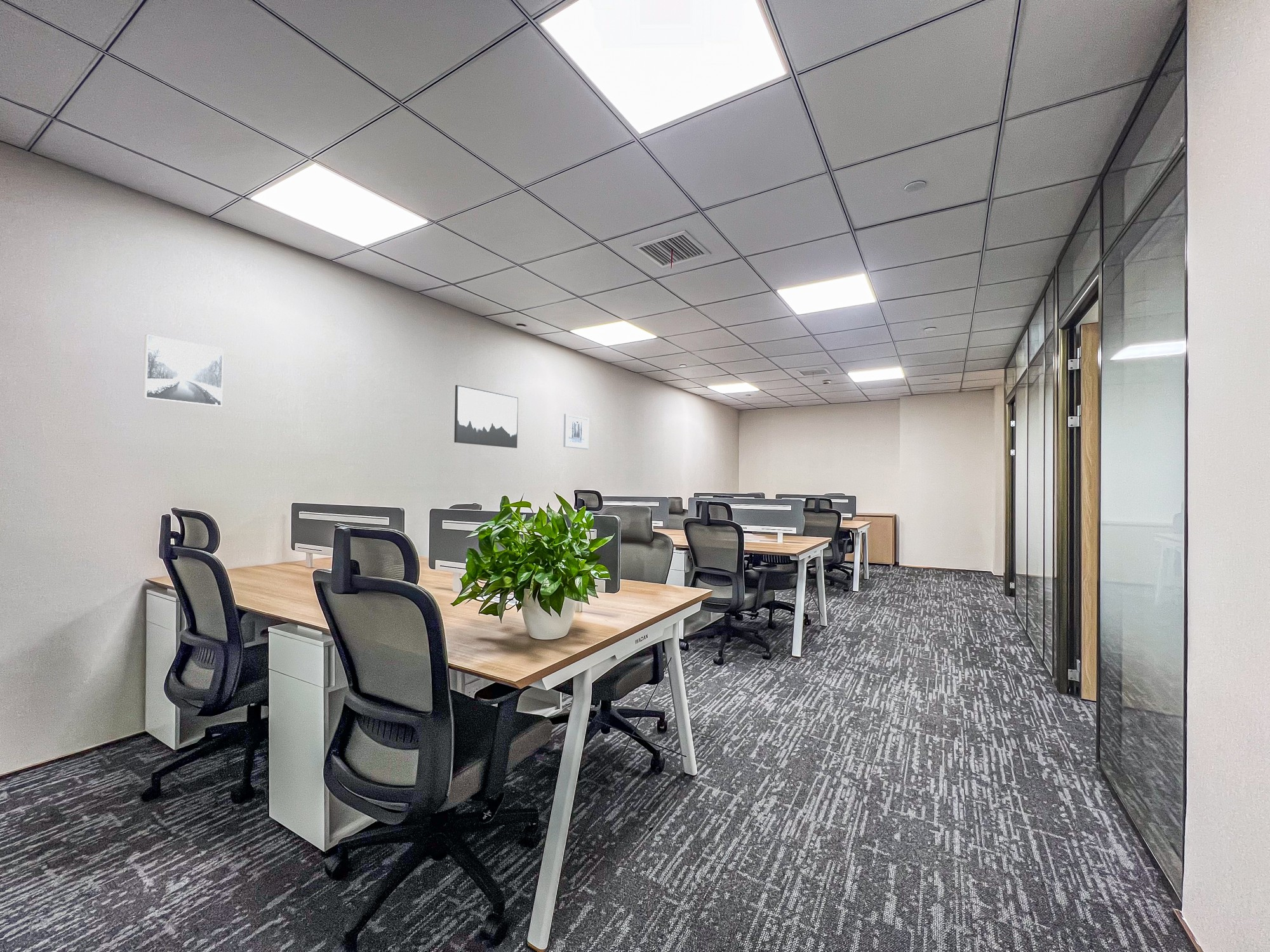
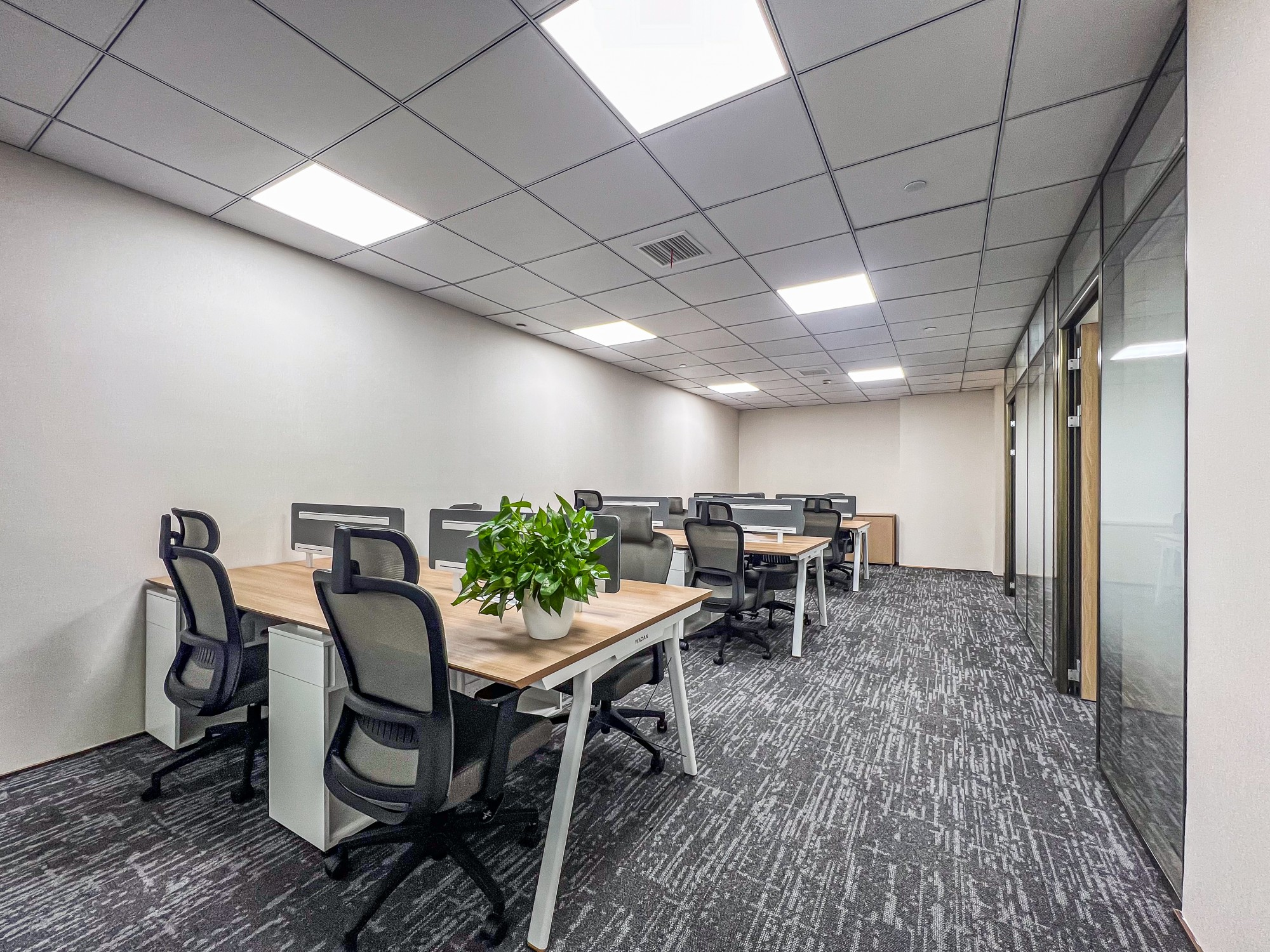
- wall art [563,413,589,450]
- wall art [453,385,519,449]
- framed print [142,334,224,407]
